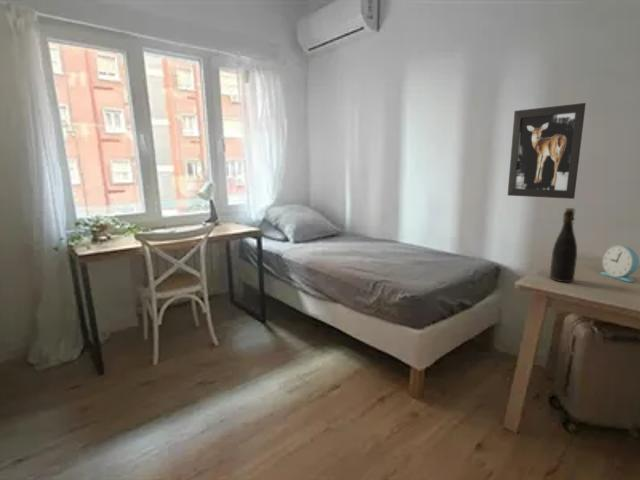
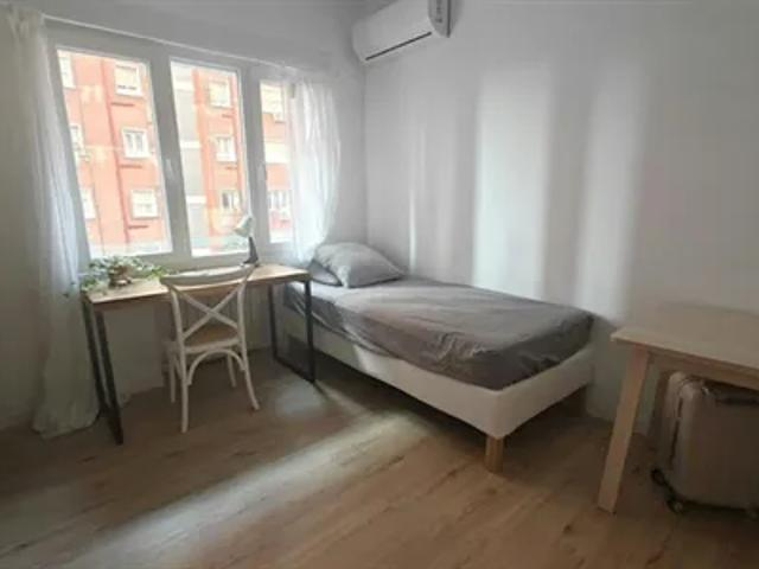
- wall art [507,102,587,200]
- alarm clock [600,244,640,283]
- bottle [549,207,578,283]
